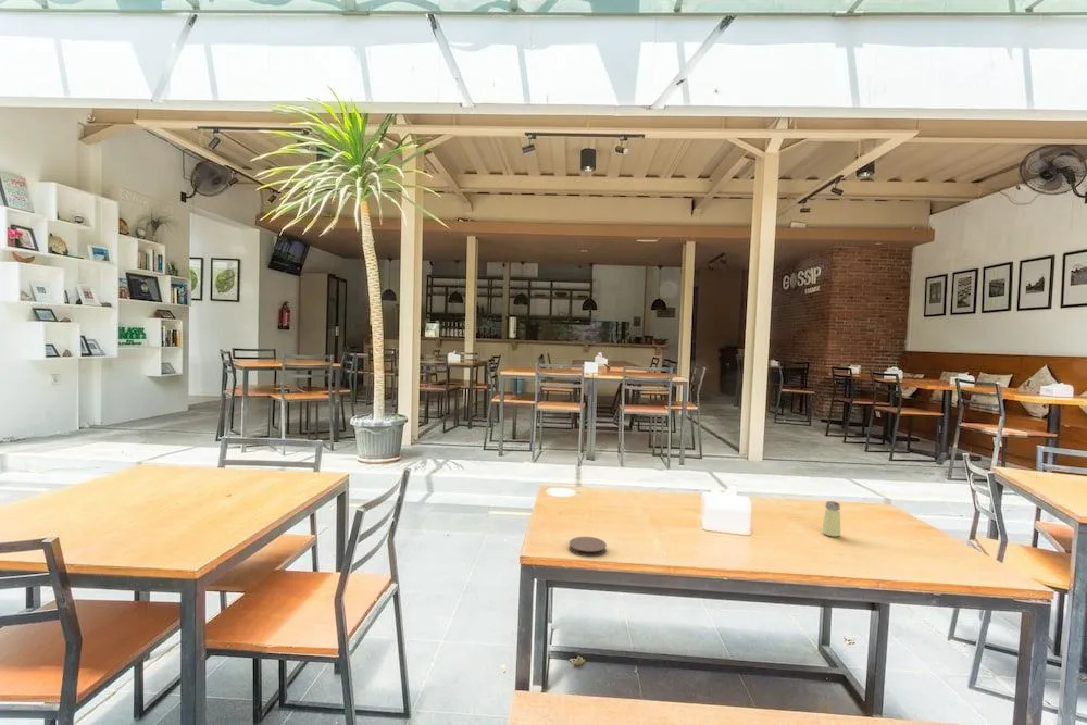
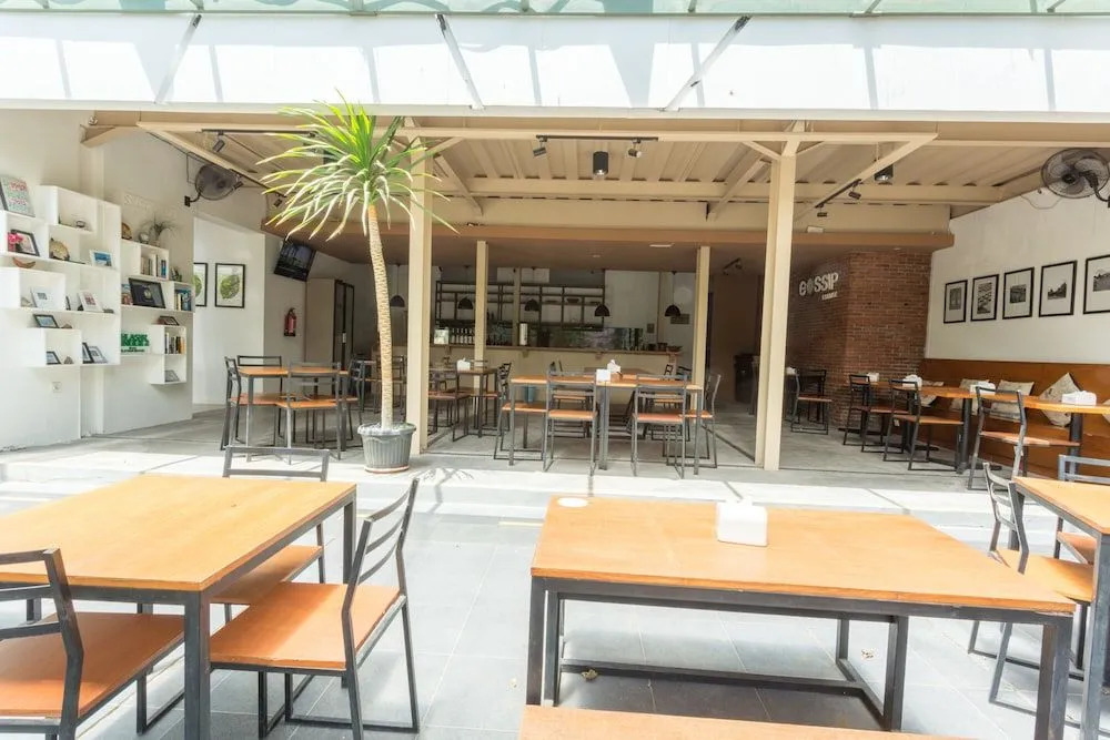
- saltshaker [821,500,841,538]
- coaster [569,536,608,558]
